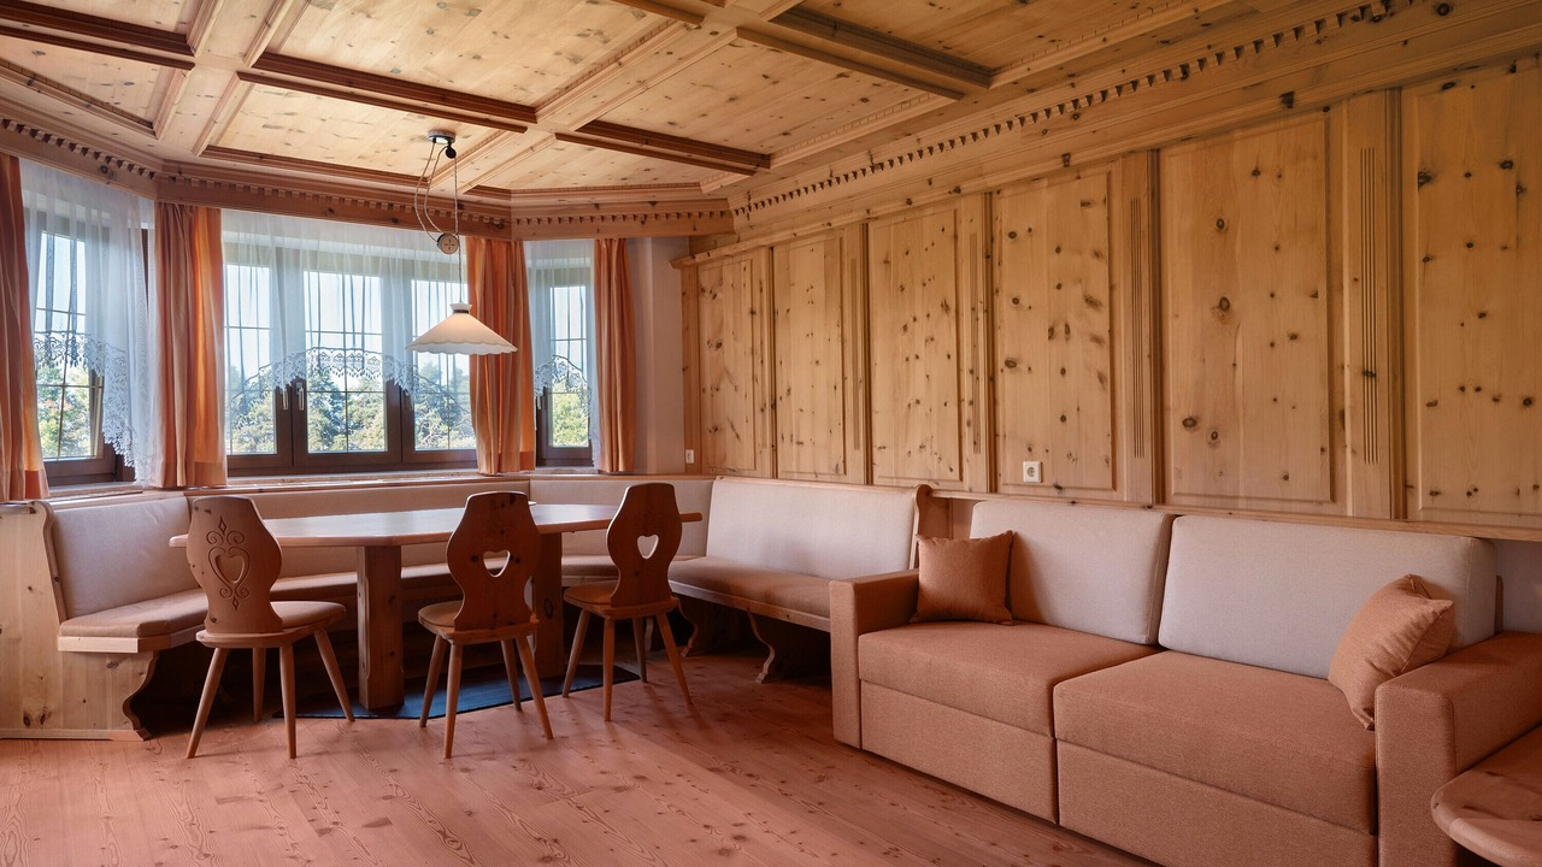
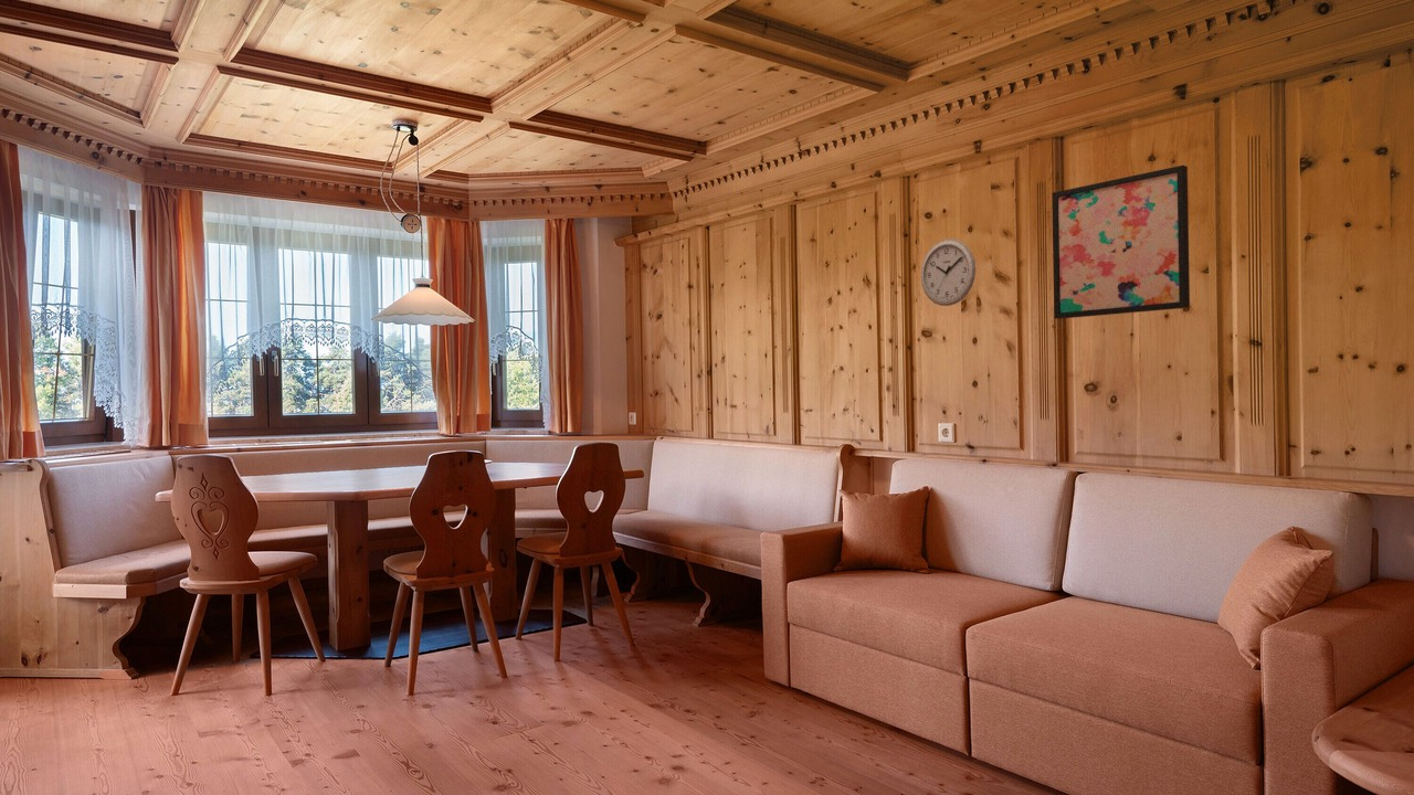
+ wall clock [920,239,977,307]
+ wall art [1051,165,1191,320]
